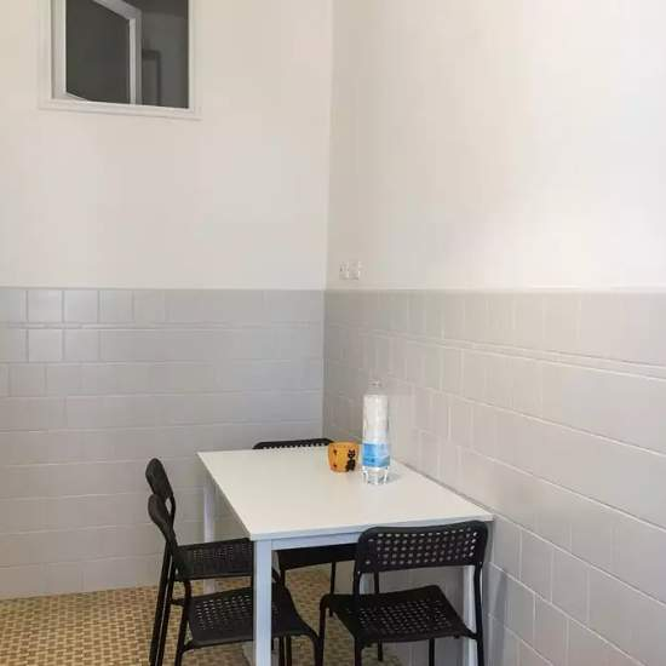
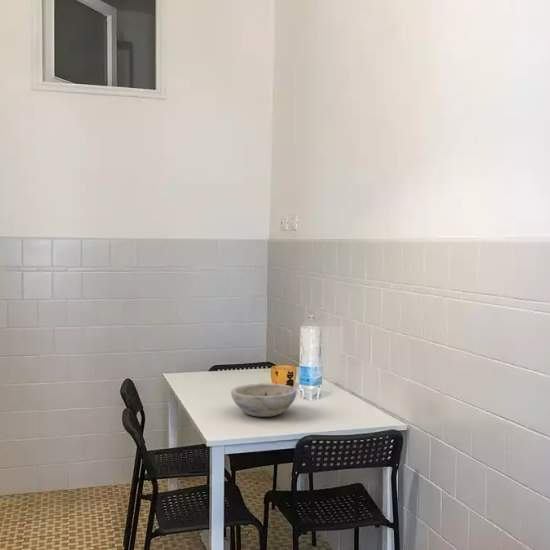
+ bowl [230,382,298,418]
